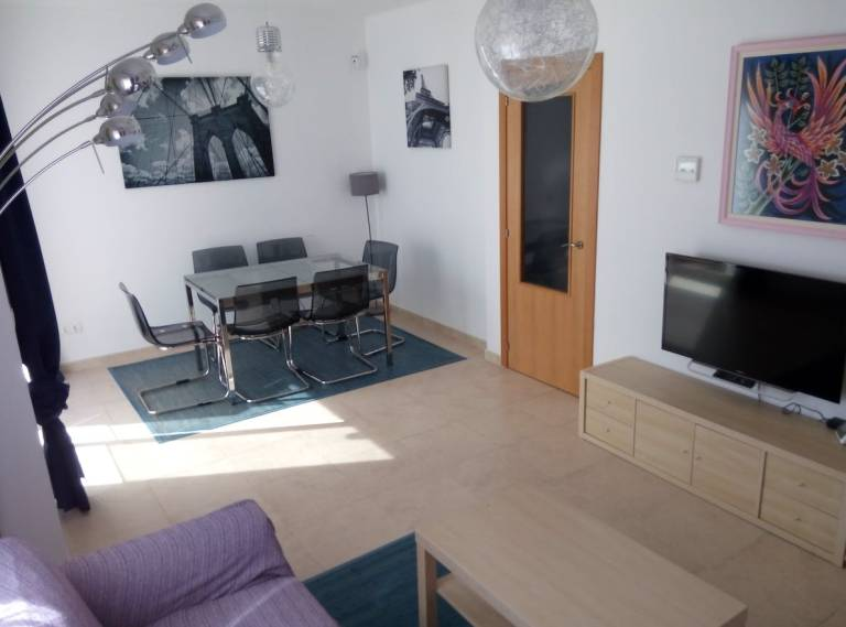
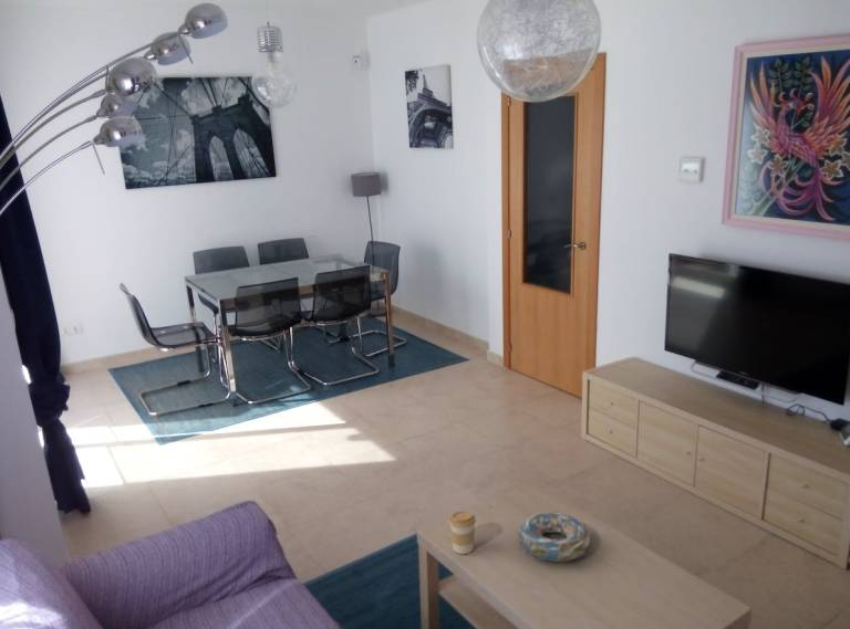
+ coffee cup [447,511,477,555]
+ decorative bowl [518,511,591,564]
